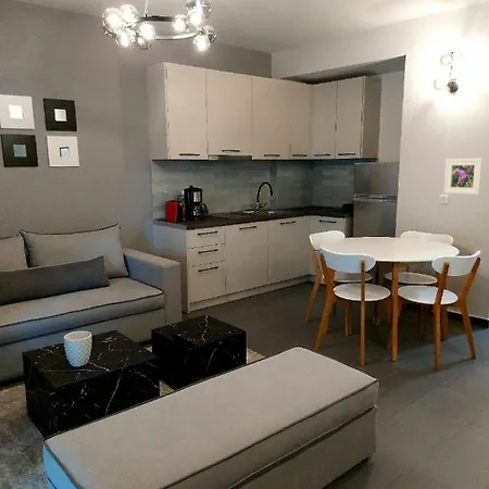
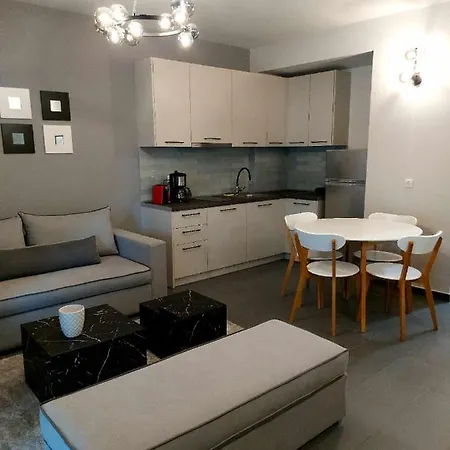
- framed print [443,158,484,196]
